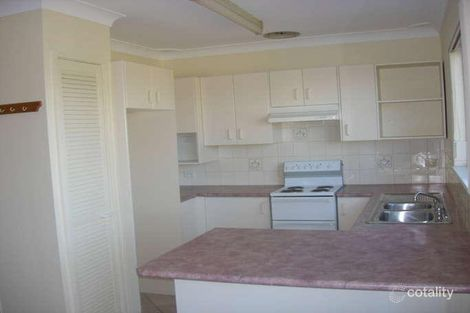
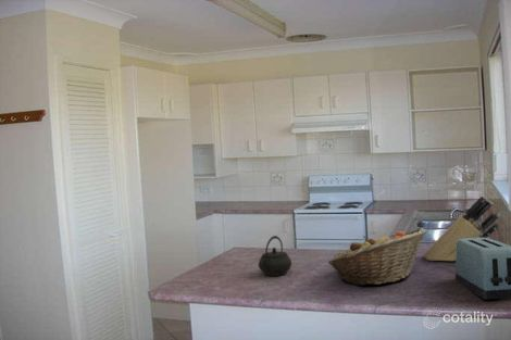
+ knife block [422,194,501,262]
+ toaster [454,237,511,301]
+ fruit basket [327,227,427,287]
+ kettle [258,235,292,277]
